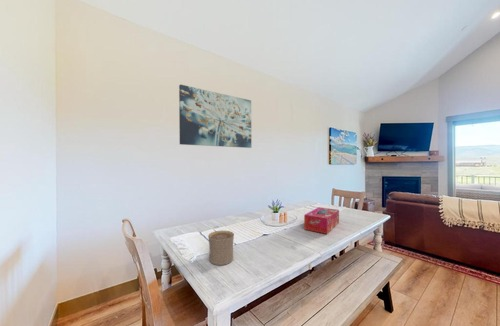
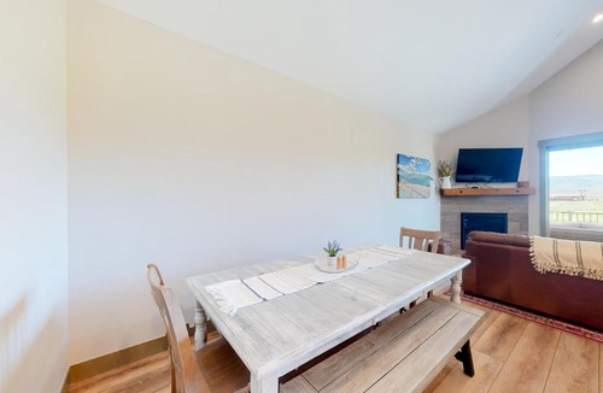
- wall art [178,84,252,149]
- cup [207,230,235,266]
- tissue box [303,206,340,235]
